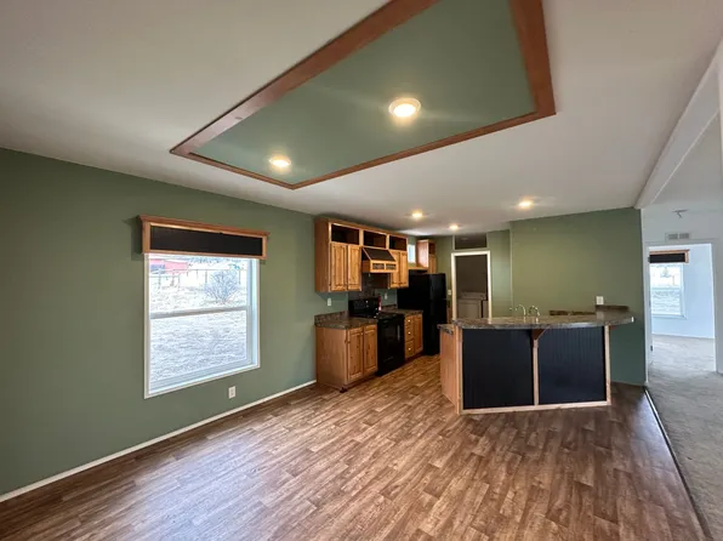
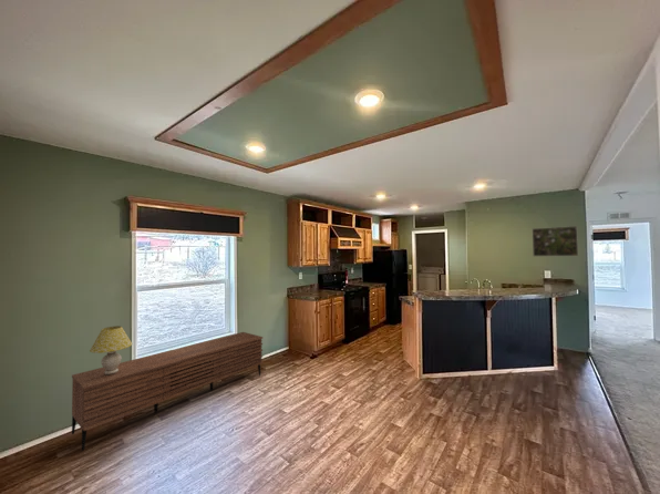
+ table lamp [89,325,133,374]
+ sideboard [71,331,264,452]
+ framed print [532,225,579,257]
